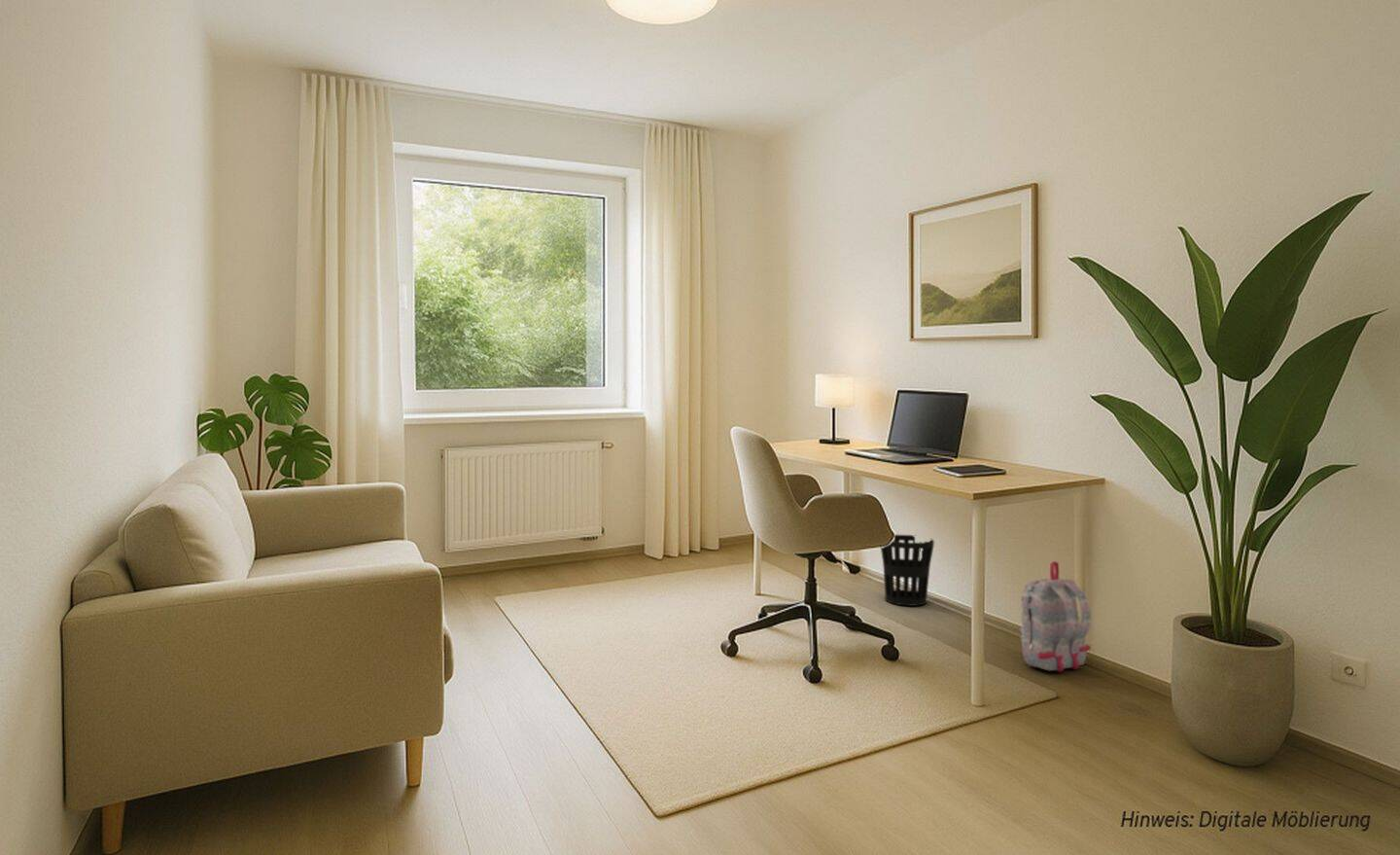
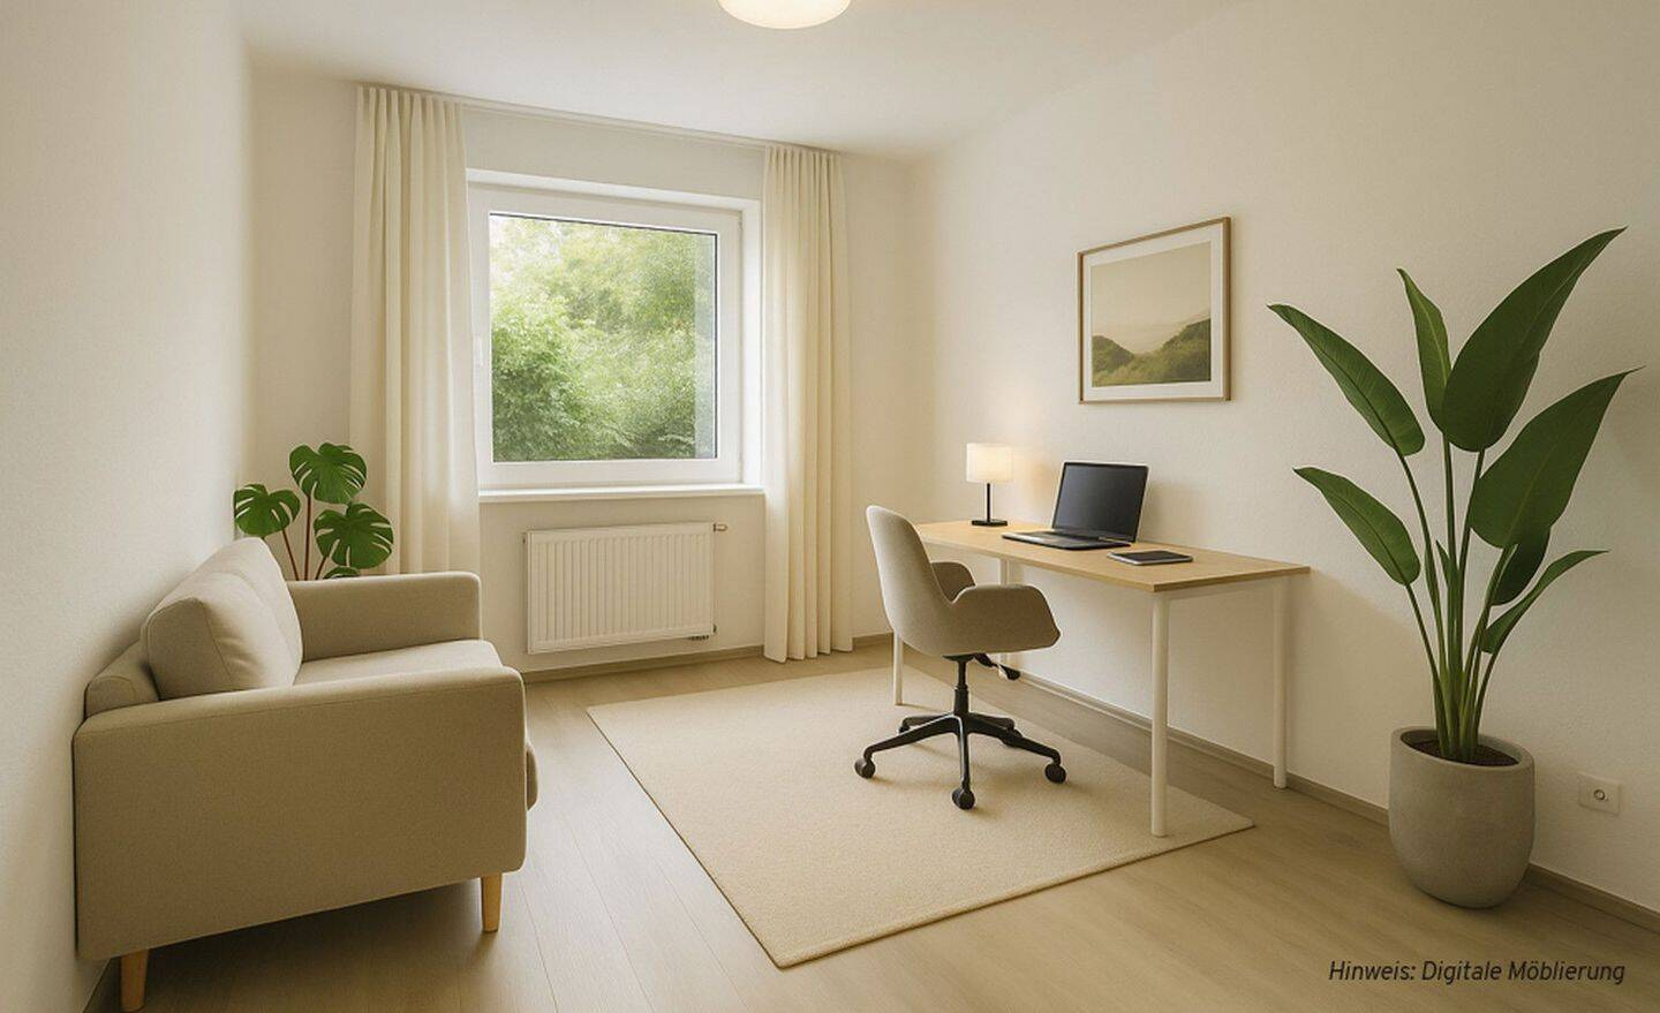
- wastebasket [880,534,935,607]
- backpack [1019,560,1092,673]
